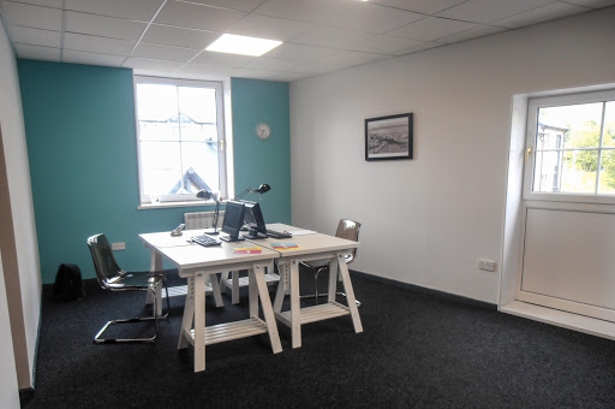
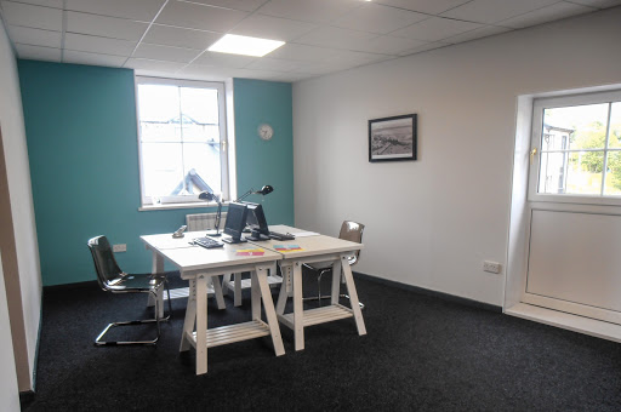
- backpack [50,262,86,302]
